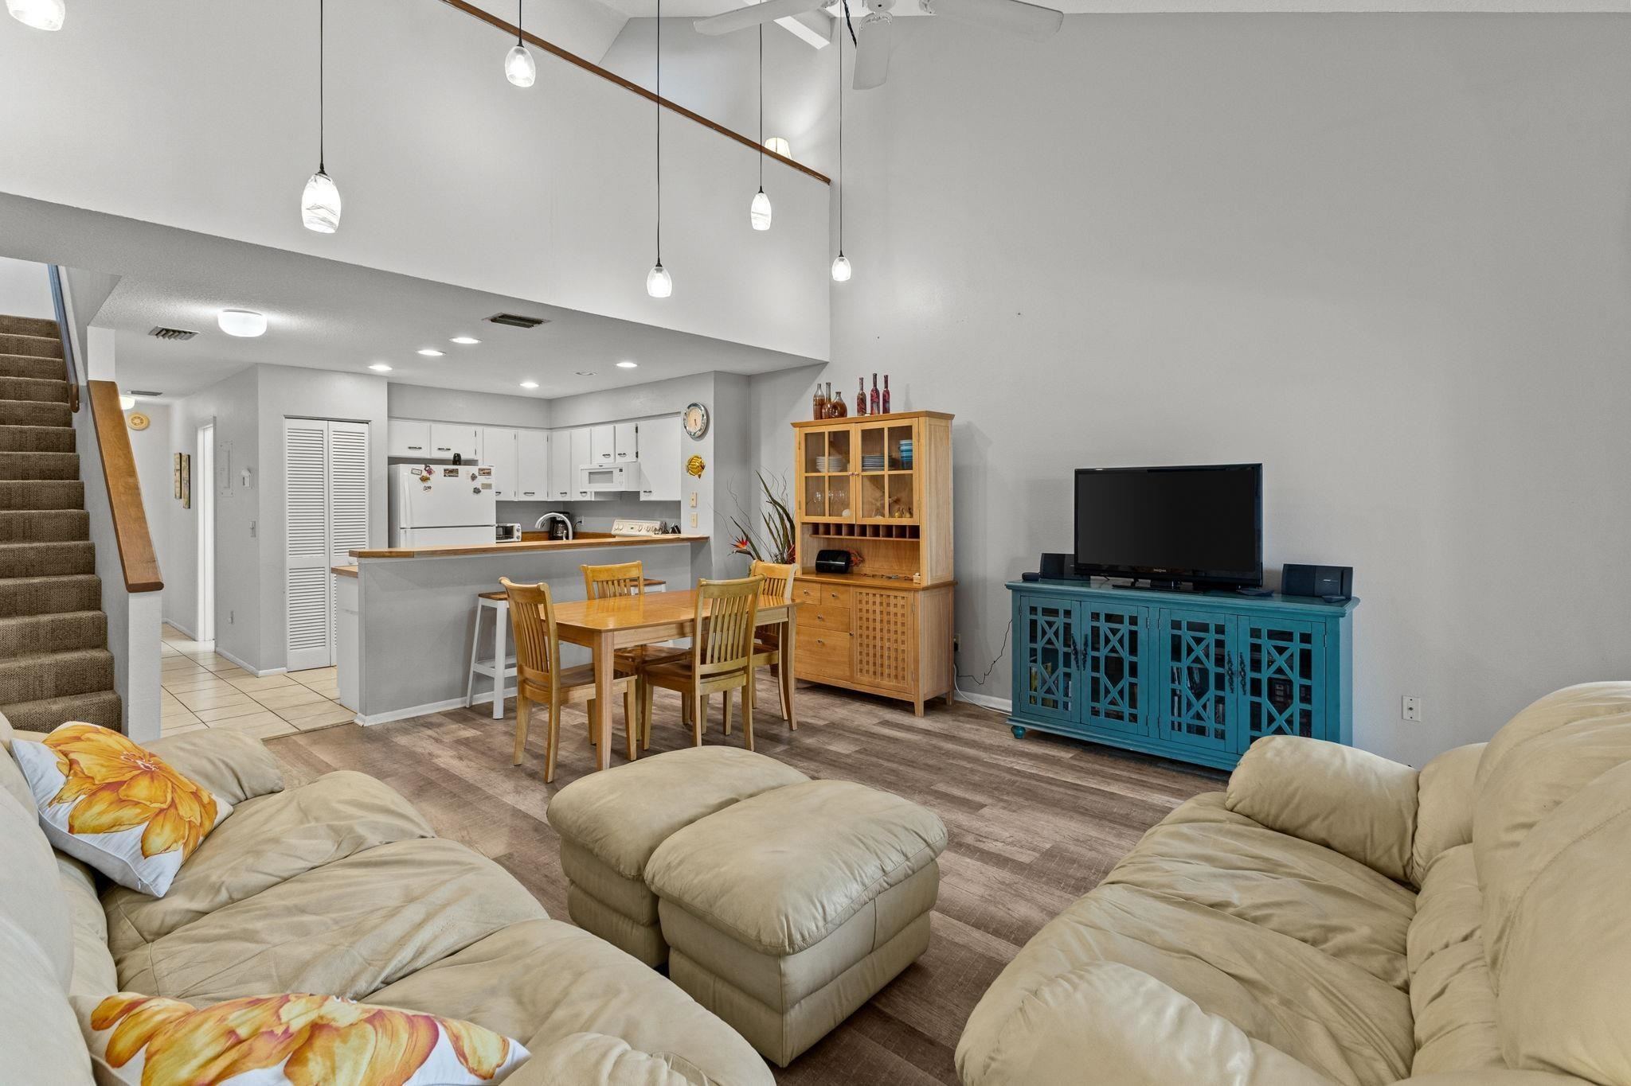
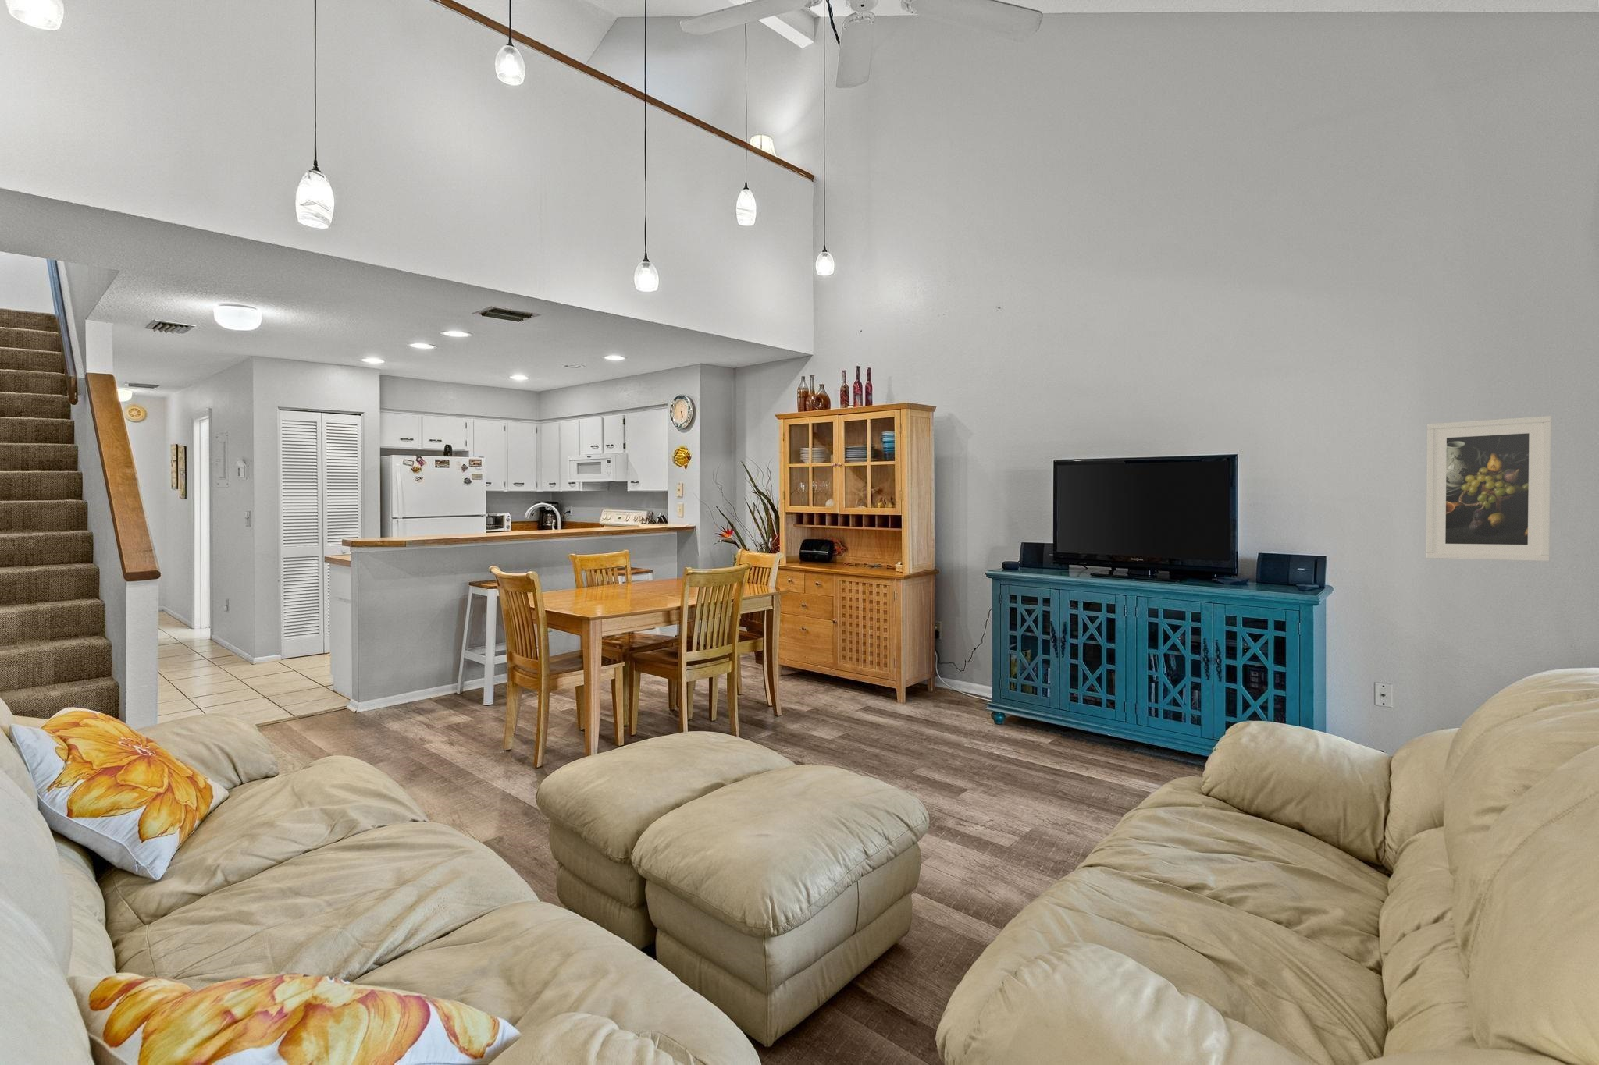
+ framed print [1425,415,1553,562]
